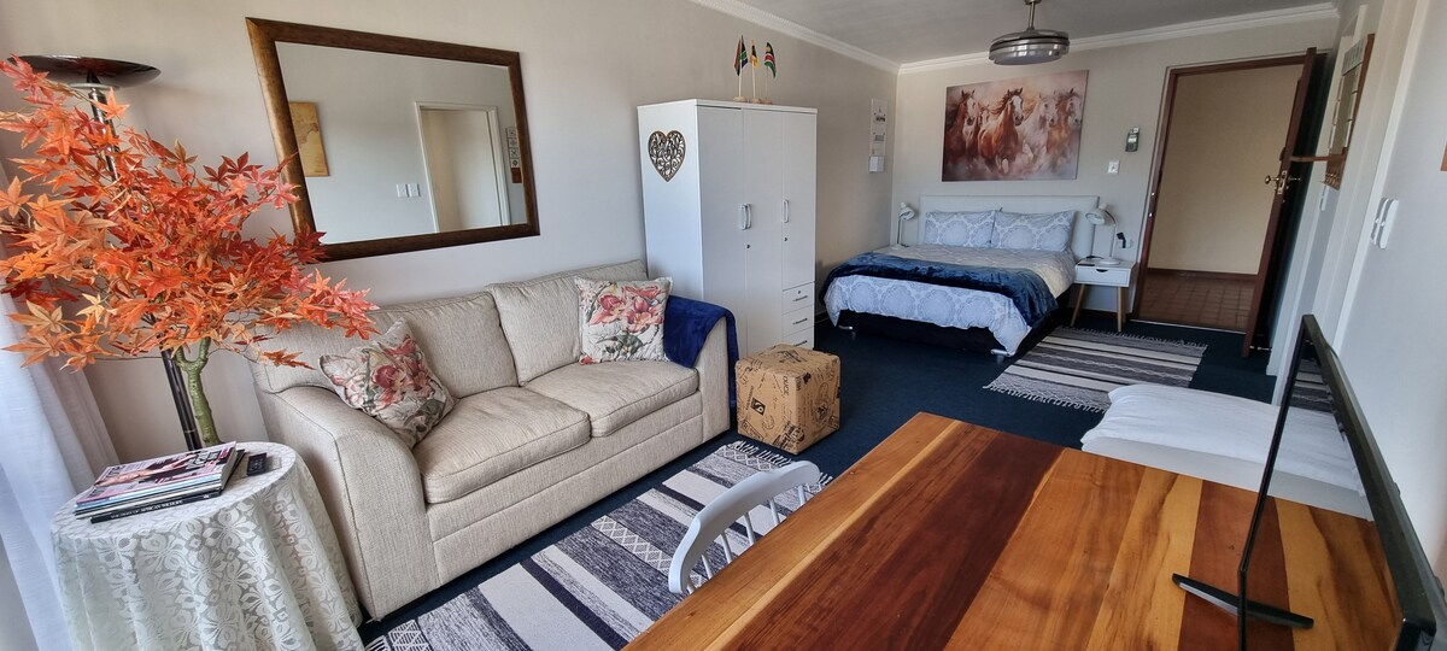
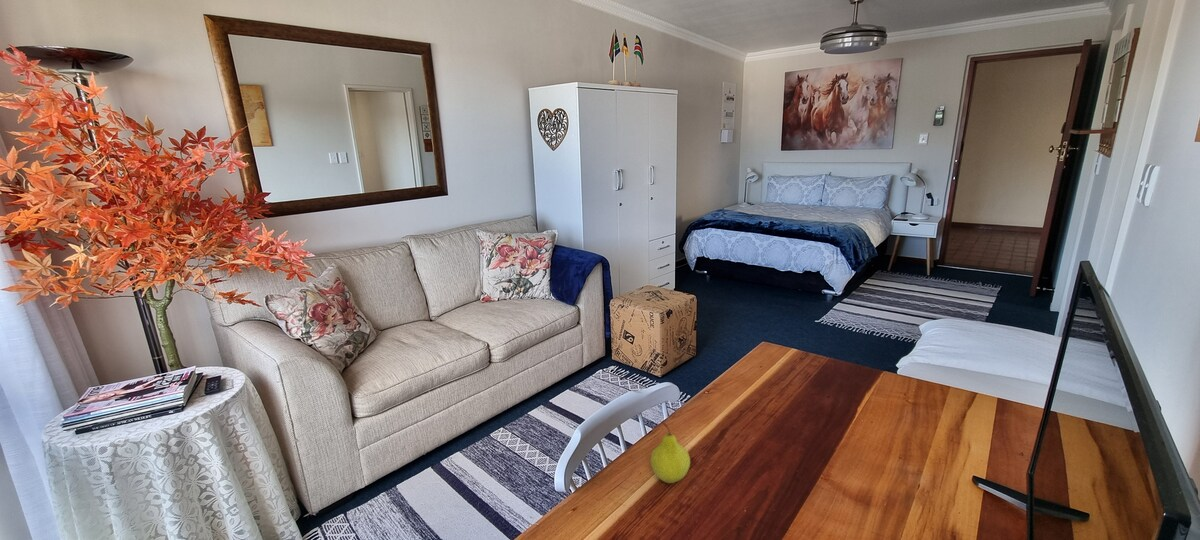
+ fruit [650,420,691,484]
